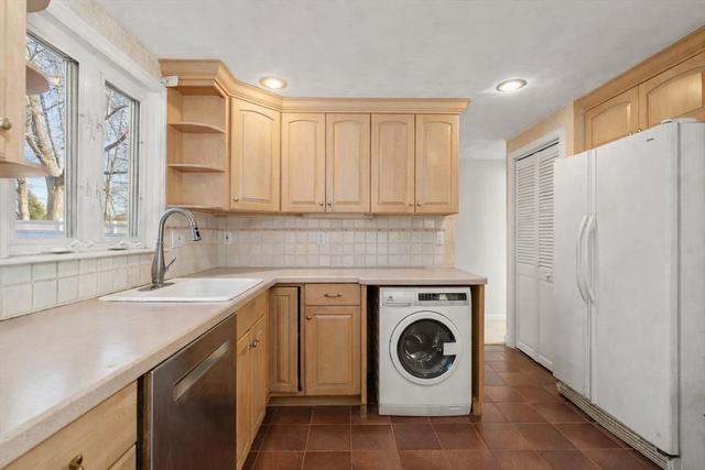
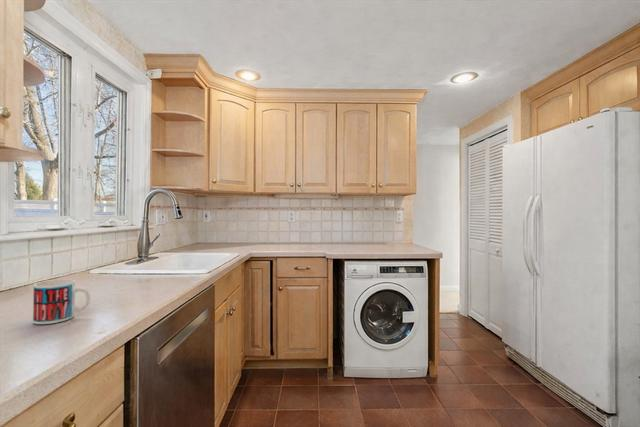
+ mug [32,278,91,325]
